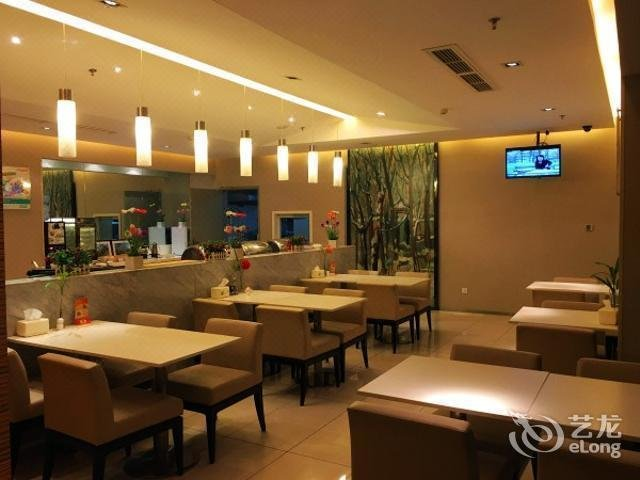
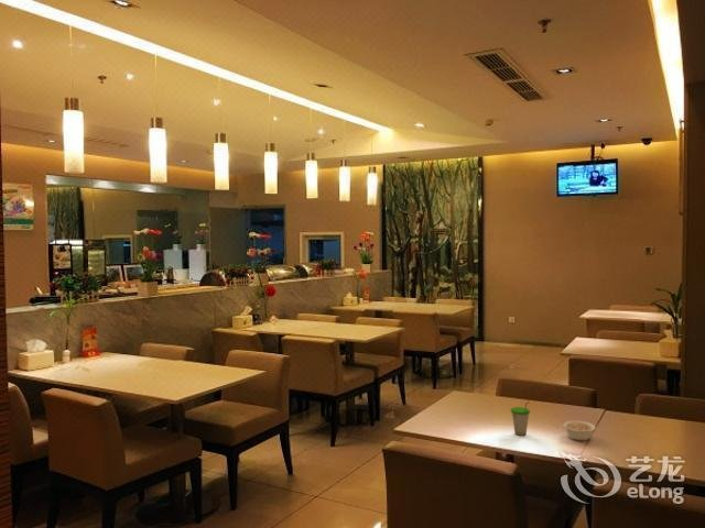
+ cup [510,400,531,437]
+ legume [560,420,596,442]
